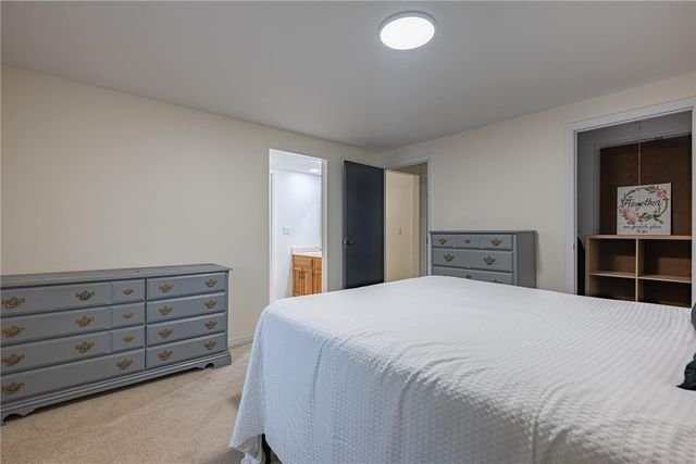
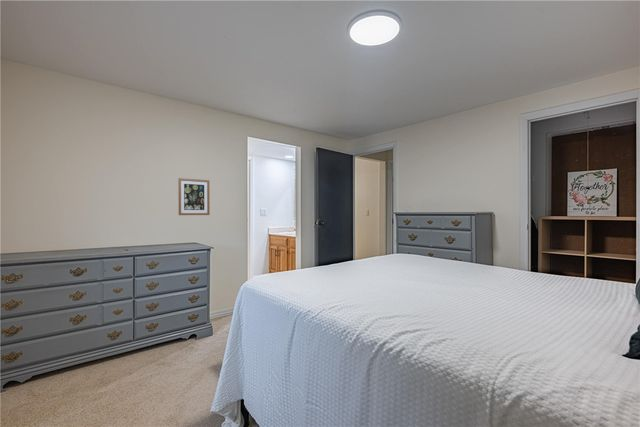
+ wall art [178,177,211,216]
